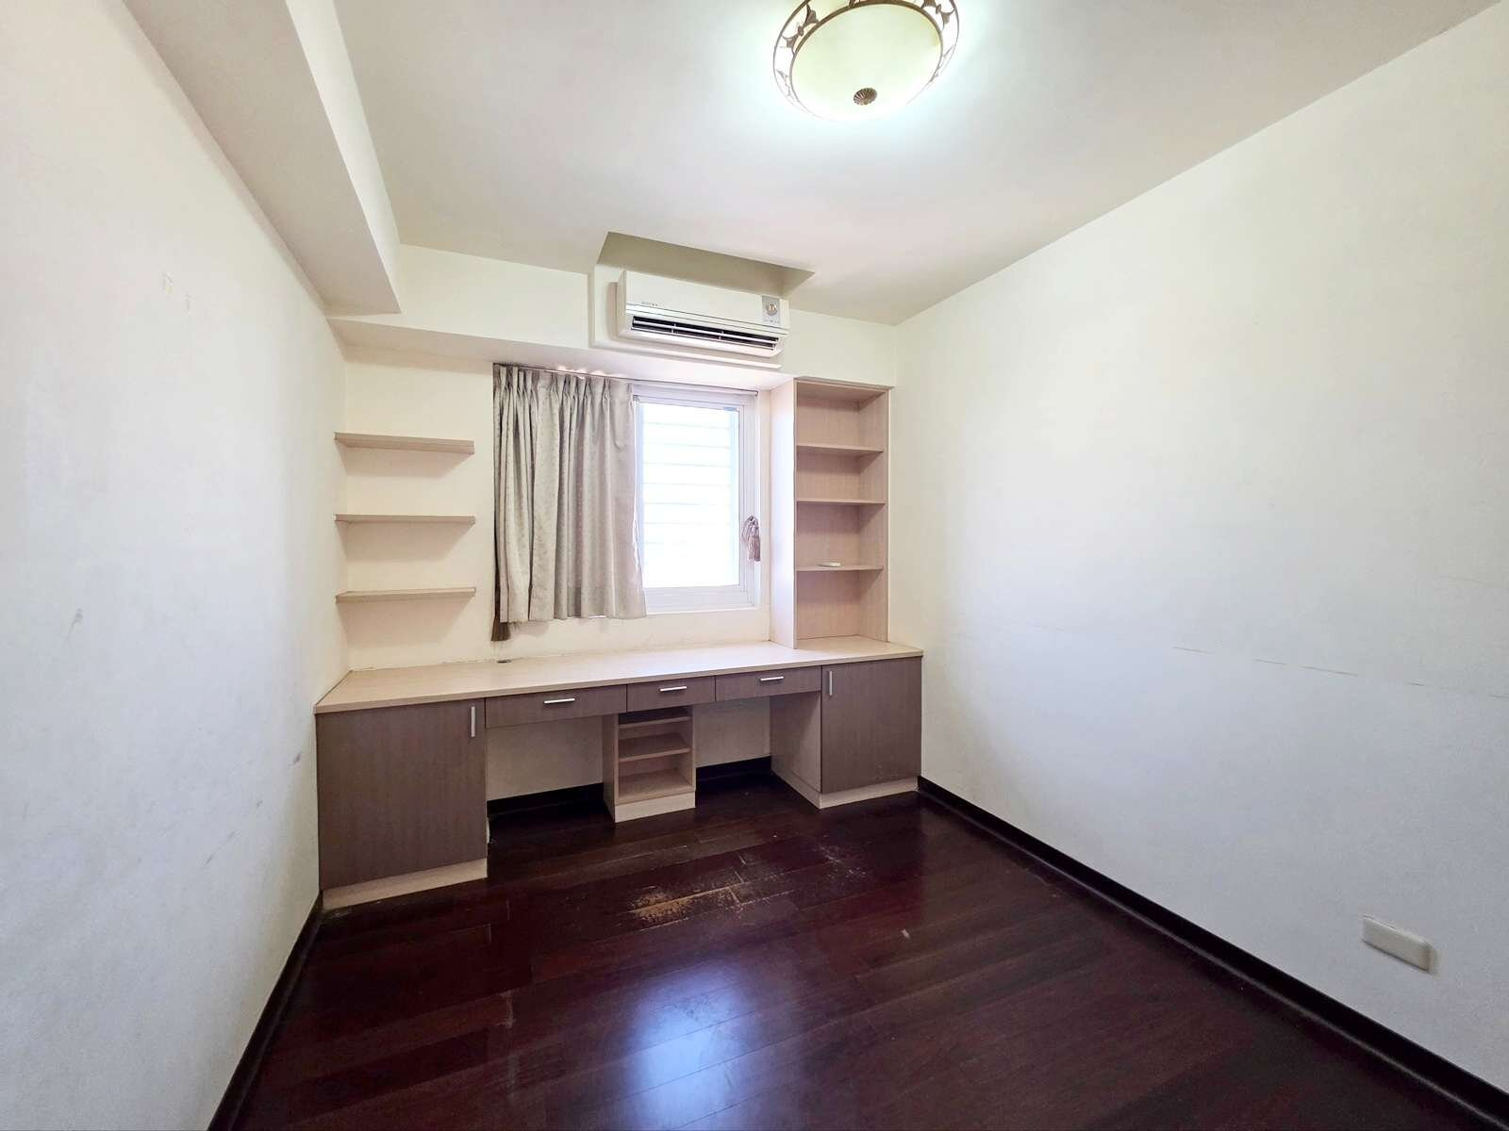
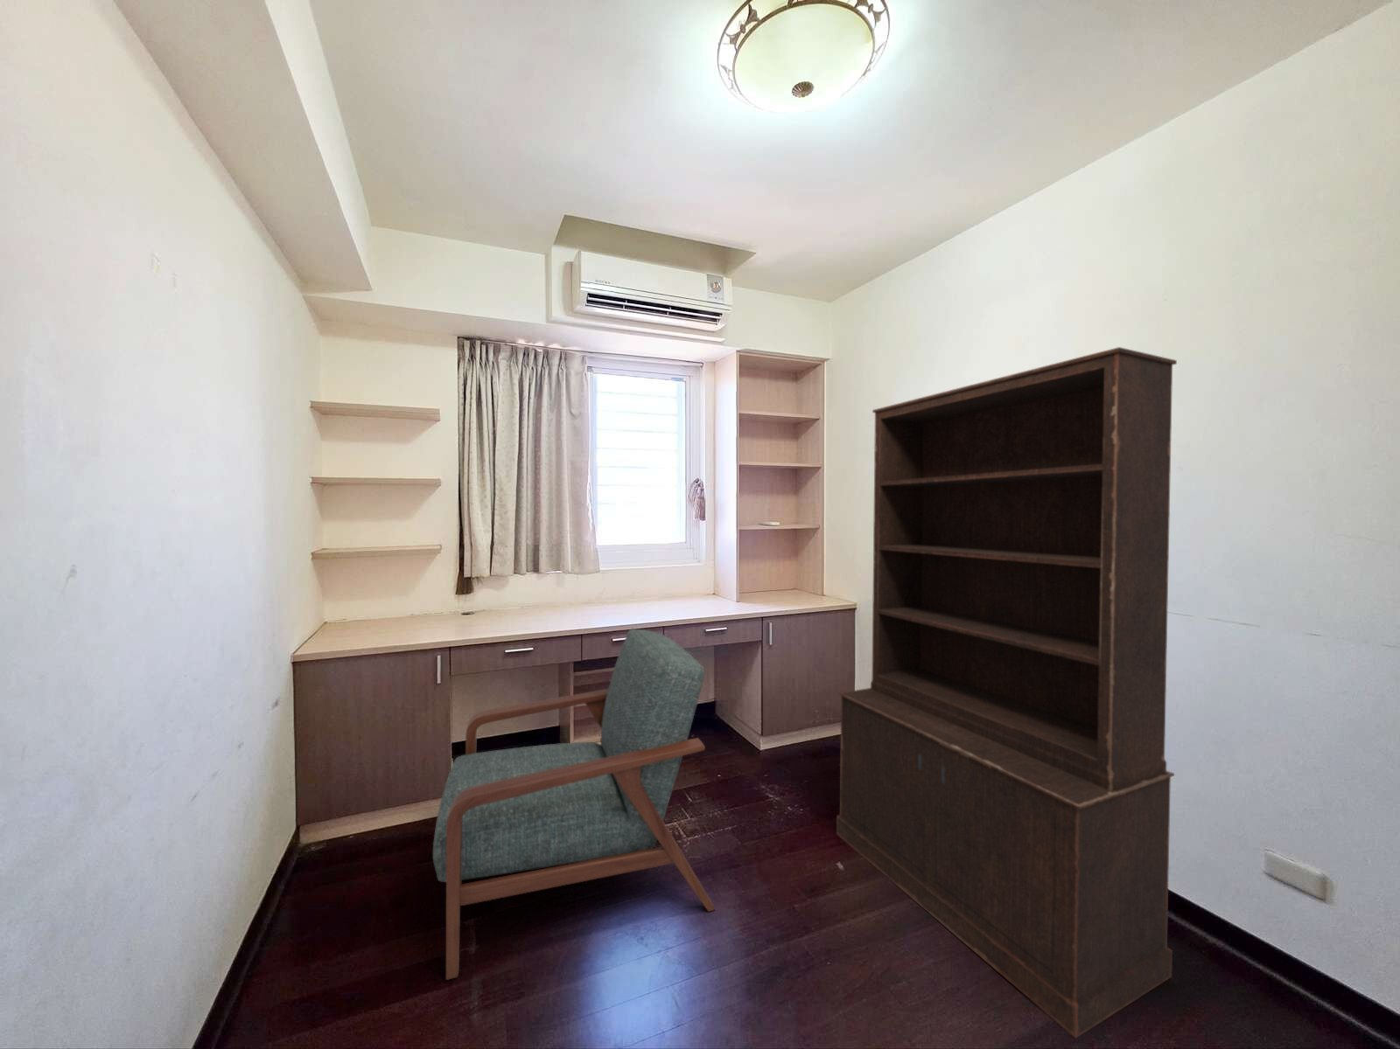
+ chair [432,628,717,981]
+ bookcase [836,346,1177,1038]
